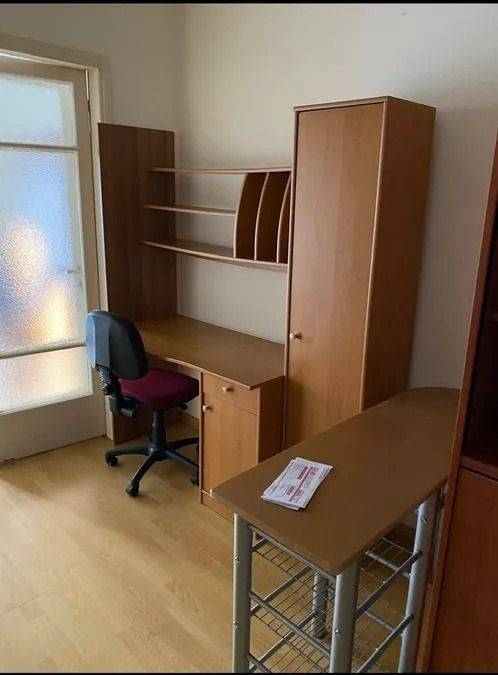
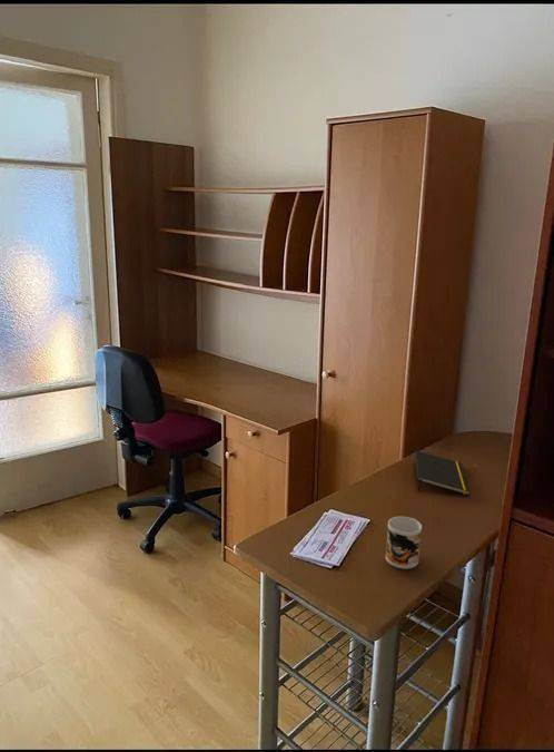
+ notepad [414,450,472,496]
+ mug [385,516,423,569]
